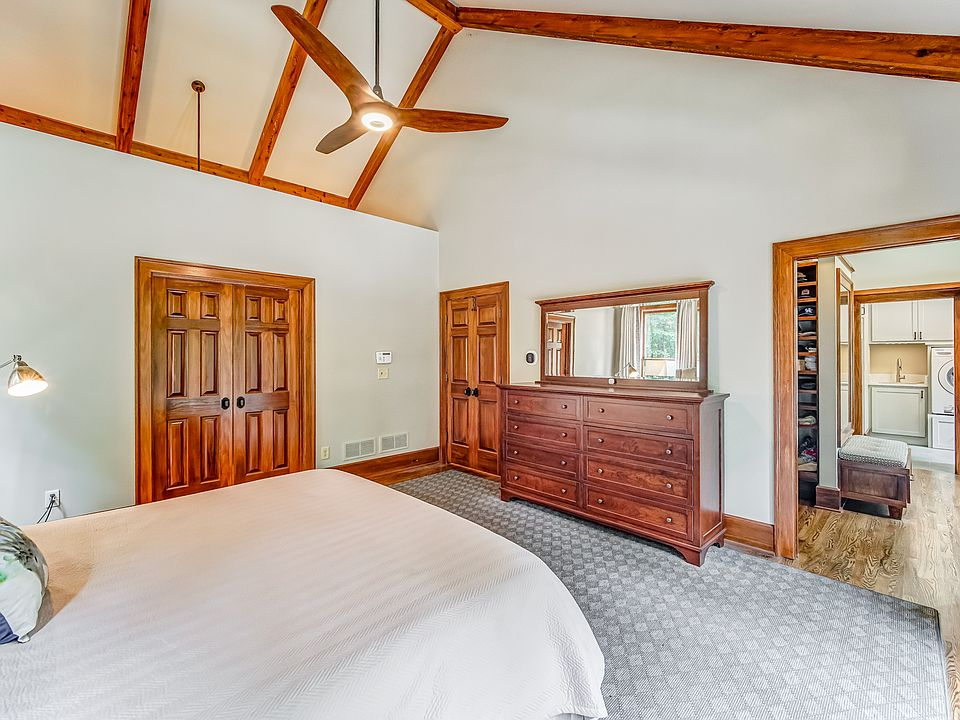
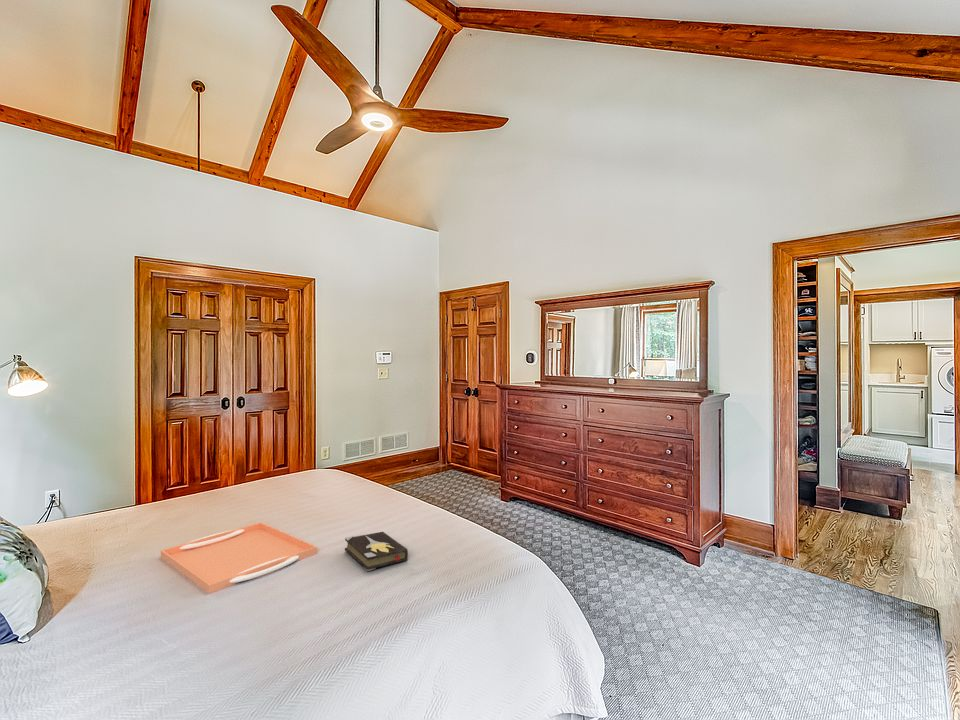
+ serving tray [160,521,318,594]
+ hardback book [344,531,409,572]
